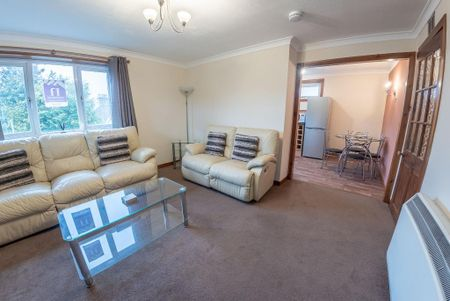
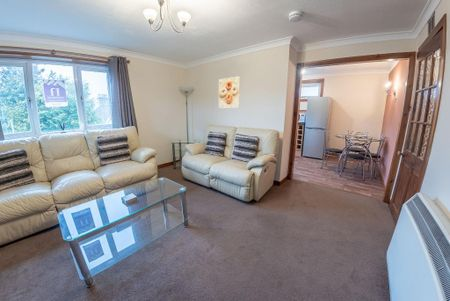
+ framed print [218,76,241,109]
